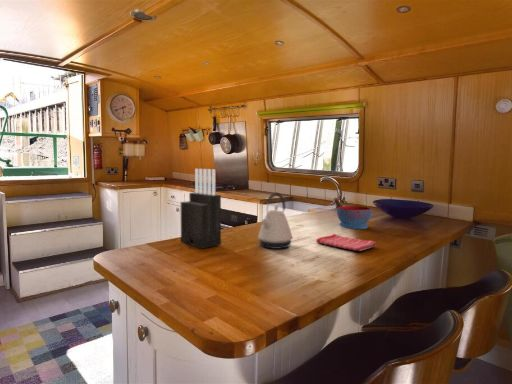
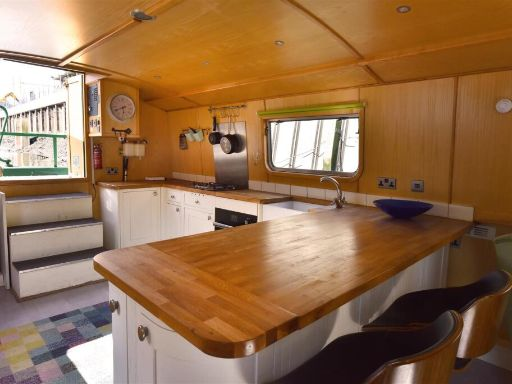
- dish towel [315,233,377,252]
- kettle [257,192,293,250]
- knife block [180,168,222,250]
- bowl [336,205,372,230]
